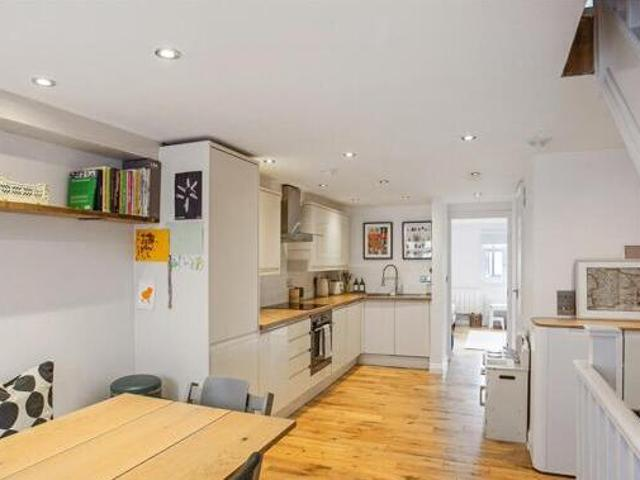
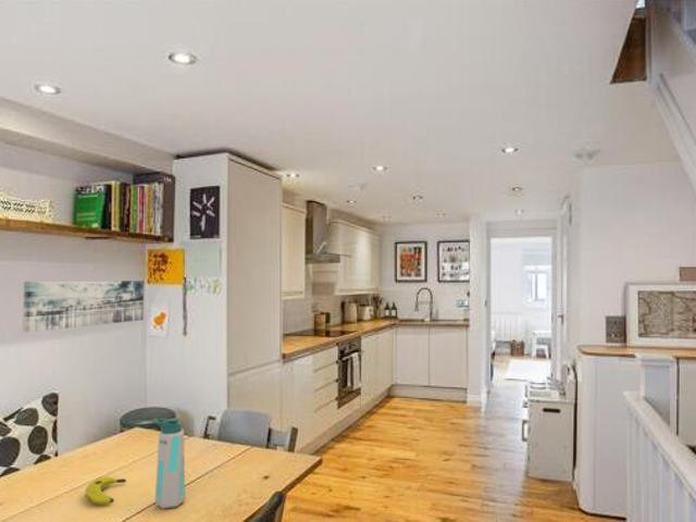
+ water bottle [152,417,186,510]
+ banana [85,476,127,507]
+ wall art [22,279,145,333]
